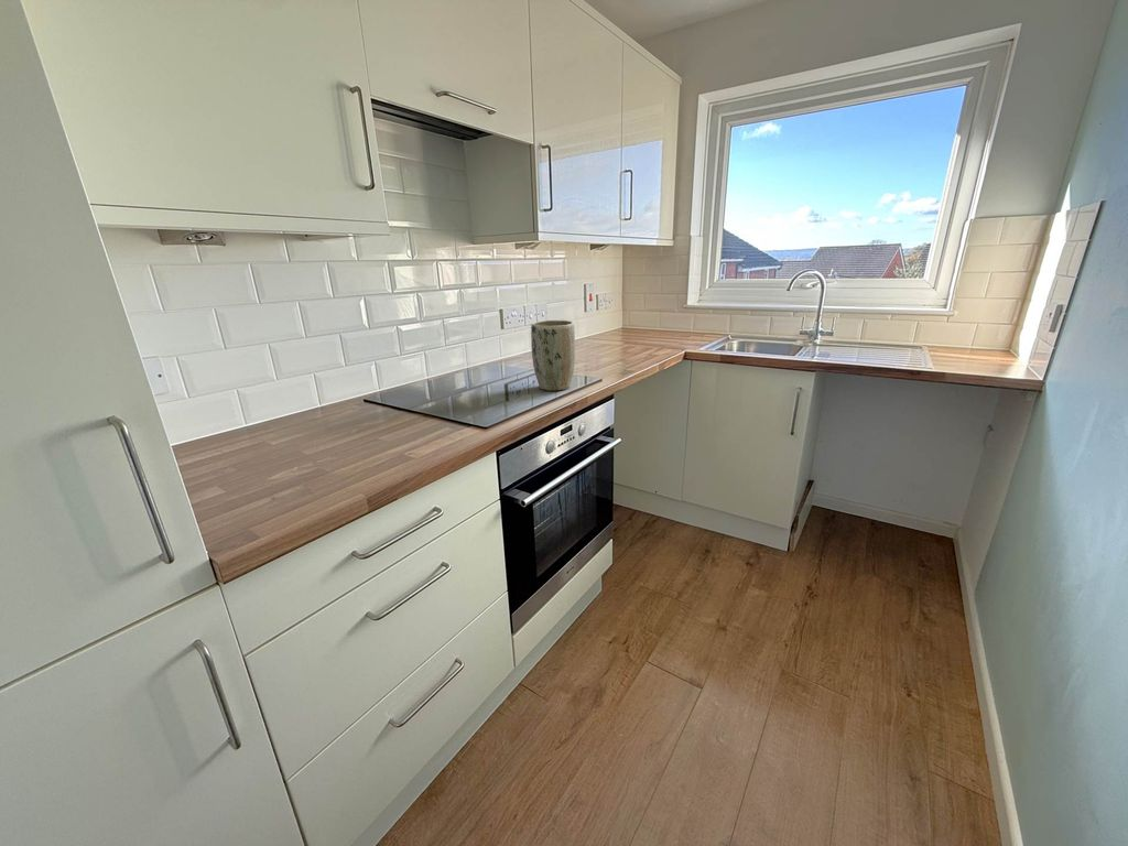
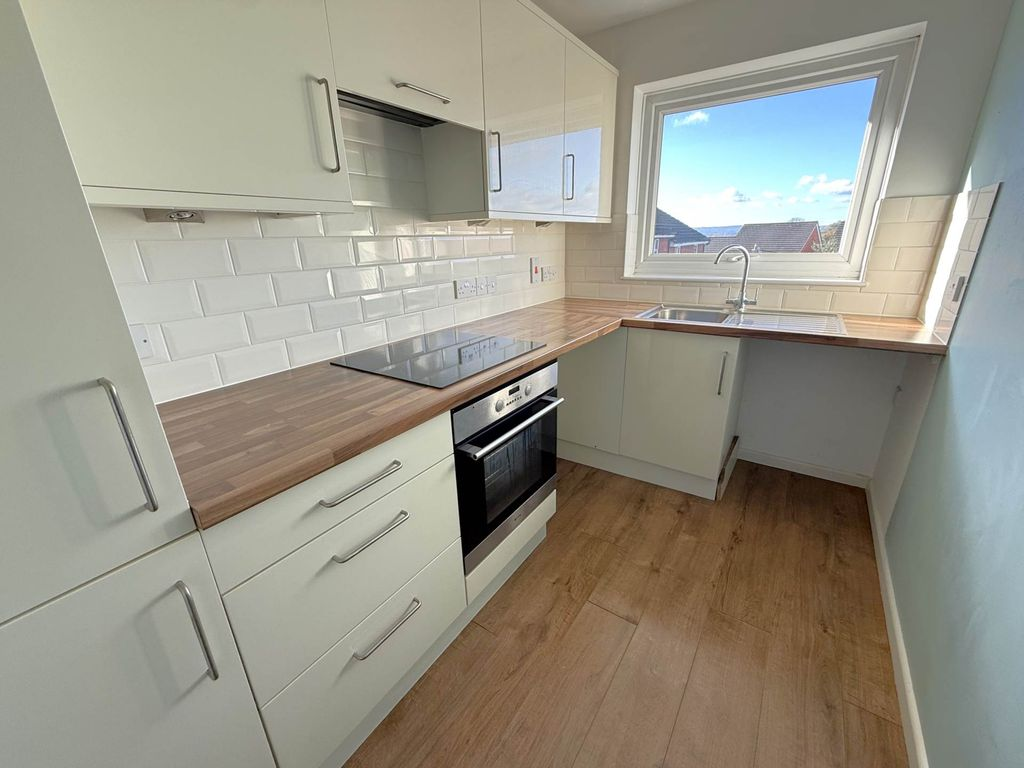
- plant pot [530,319,576,392]
